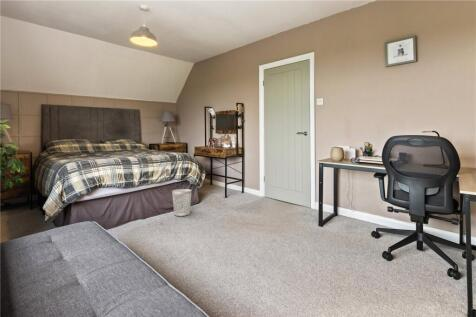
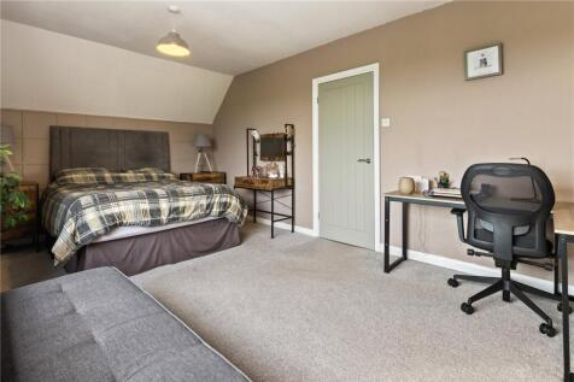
- wastebasket [171,188,193,217]
